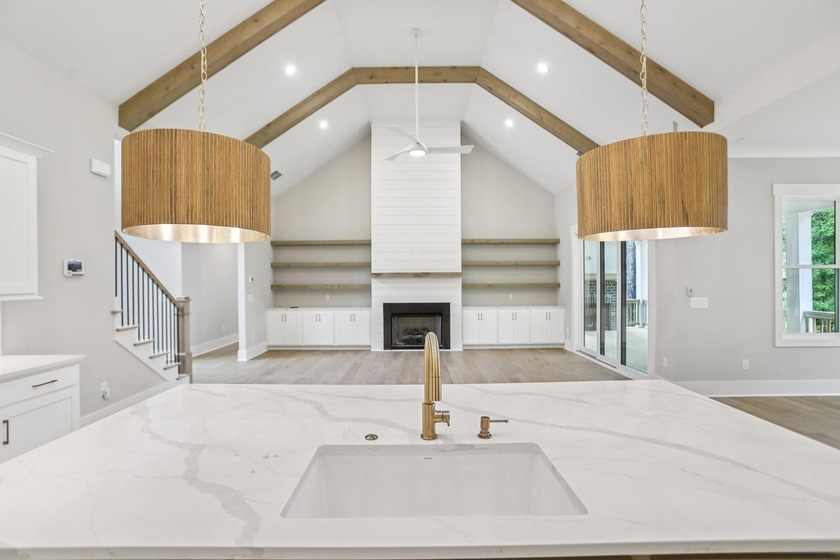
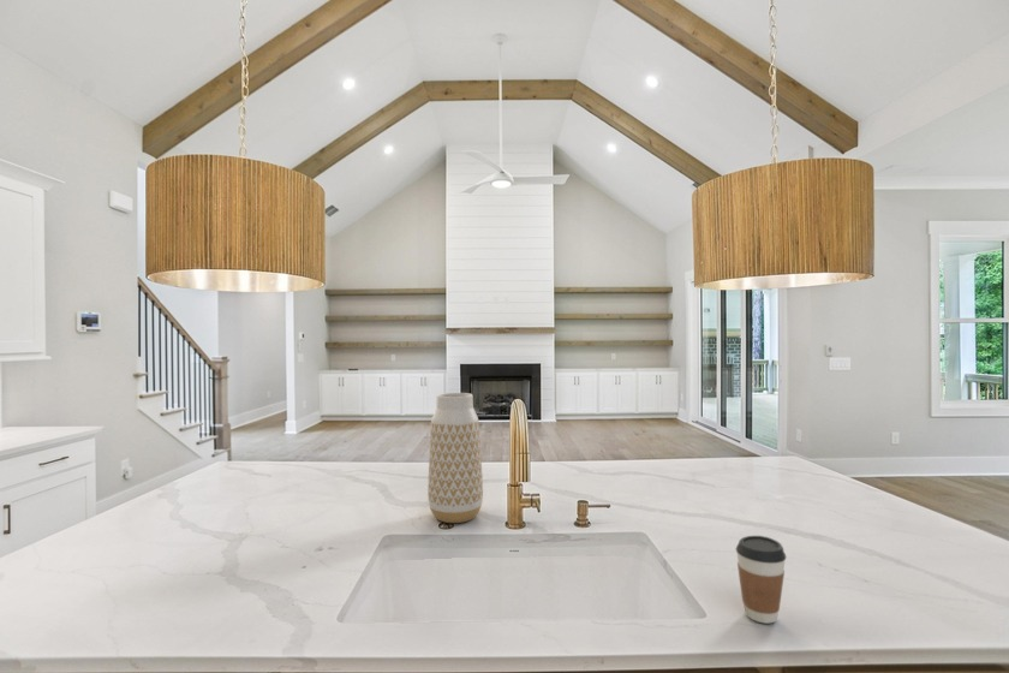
+ vase [426,392,484,524]
+ coffee cup [735,535,787,625]
